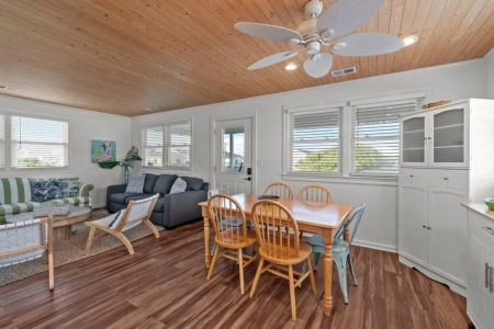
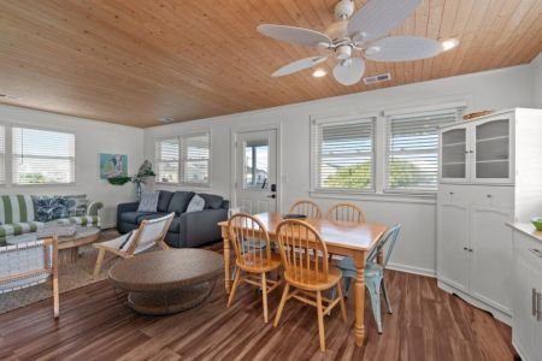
+ coffee table [107,248,225,316]
